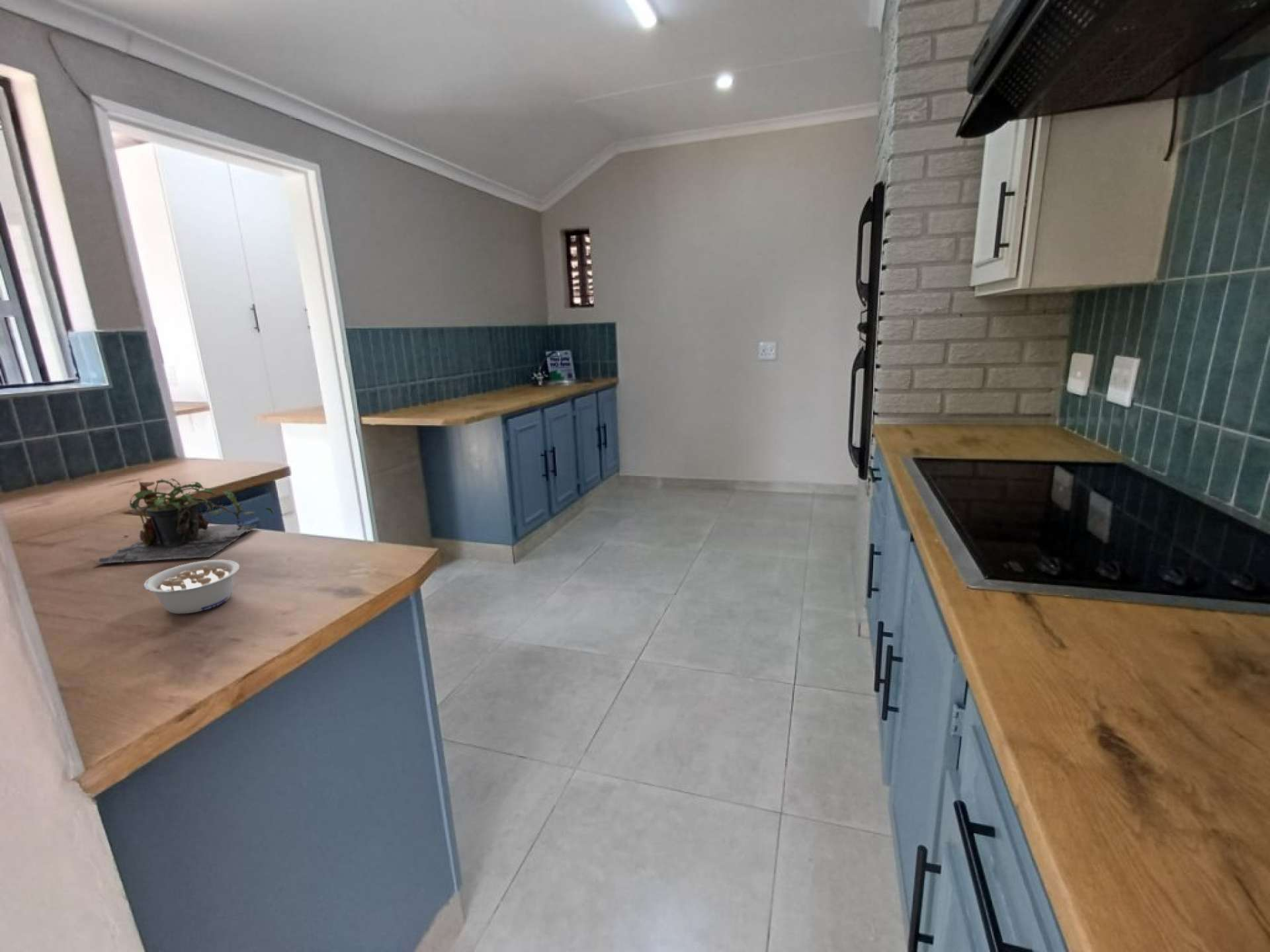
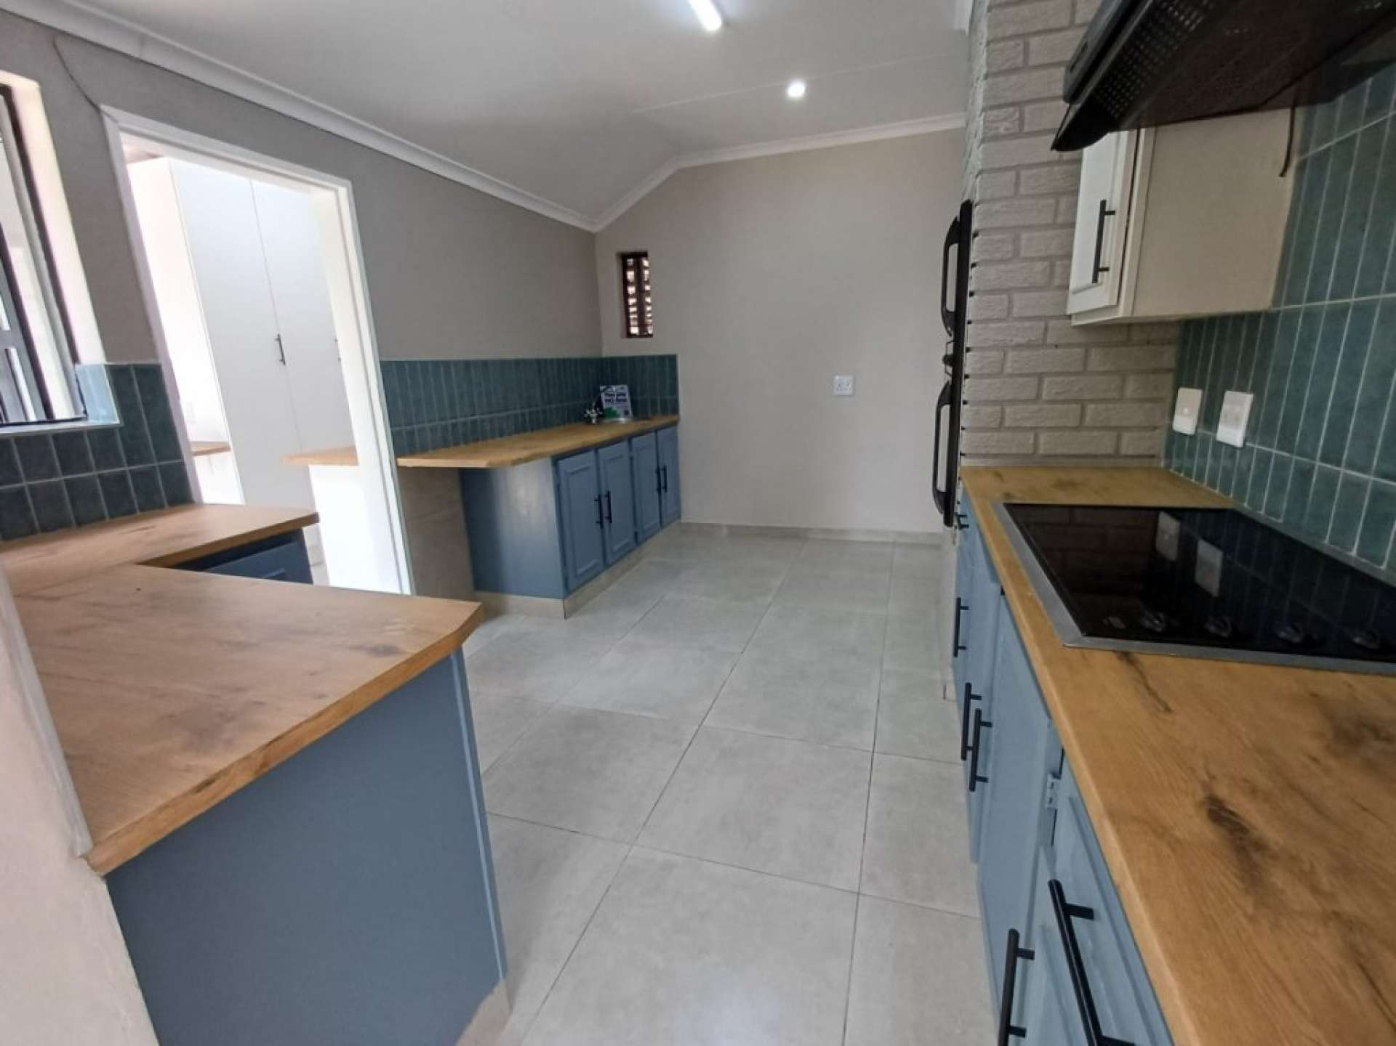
- plant [93,477,276,565]
- legume [143,559,240,615]
